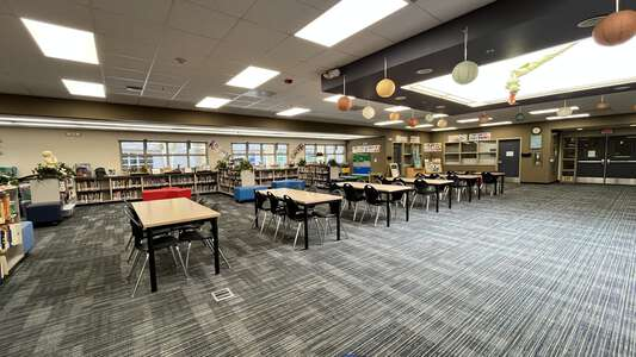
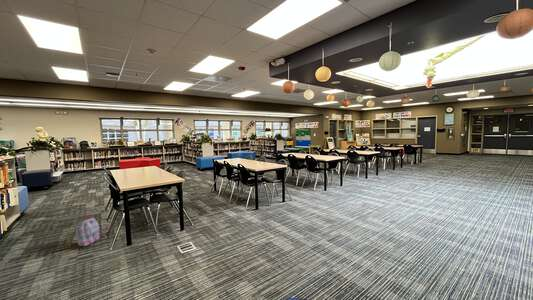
+ backpack [75,214,102,247]
